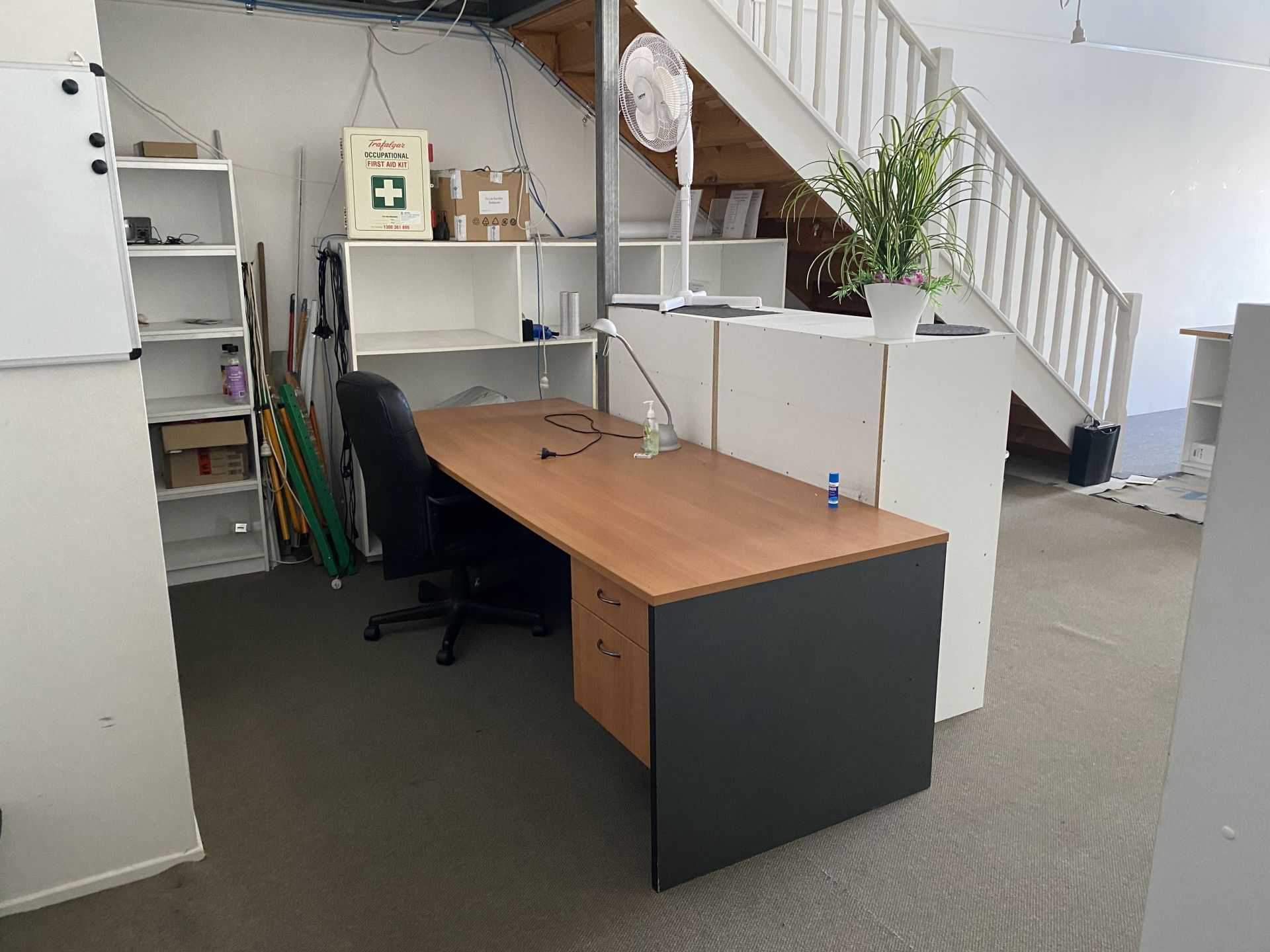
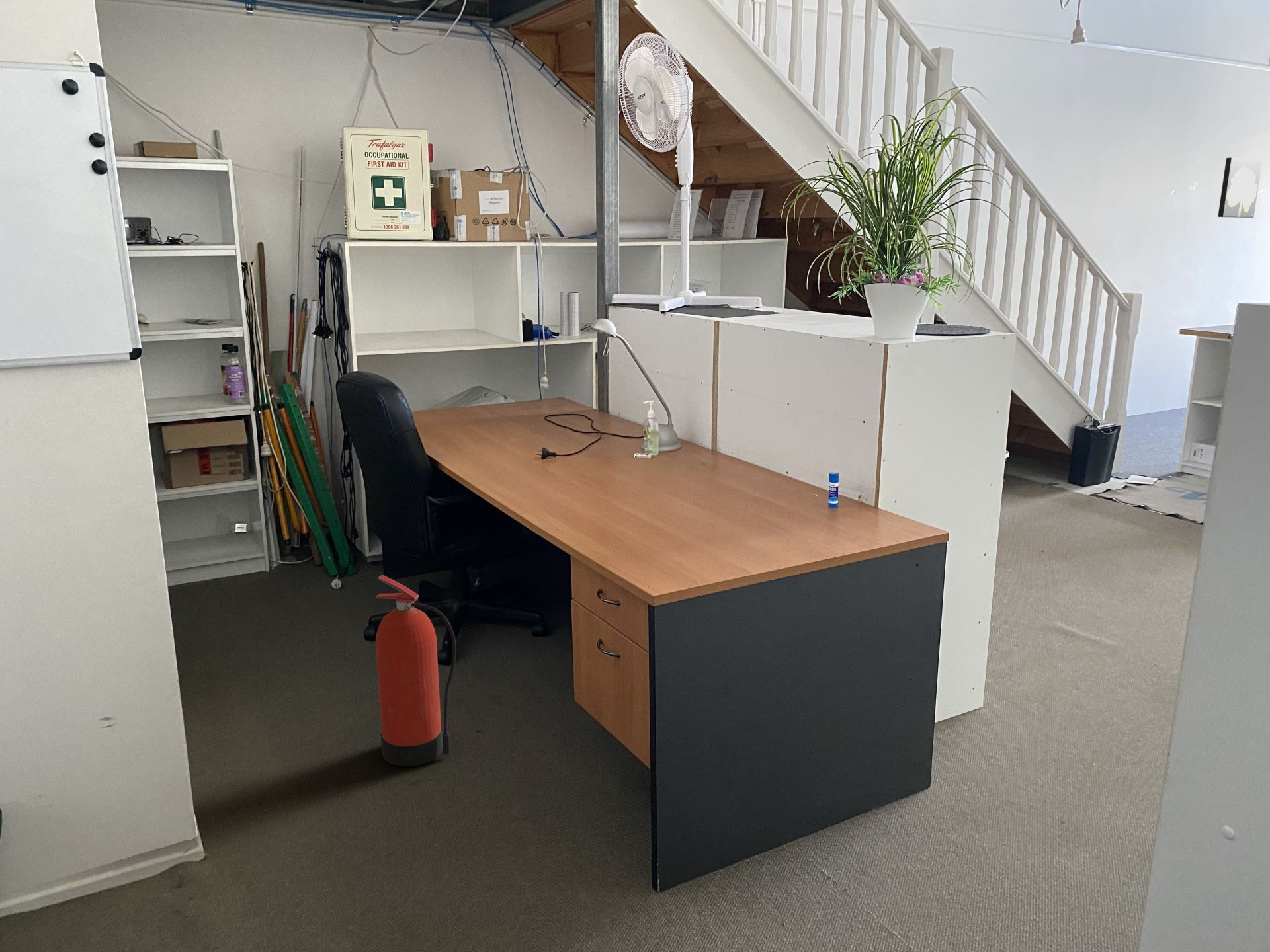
+ wall art [1217,157,1263,218]
+ fire extinguisher [375,575,457,767]
